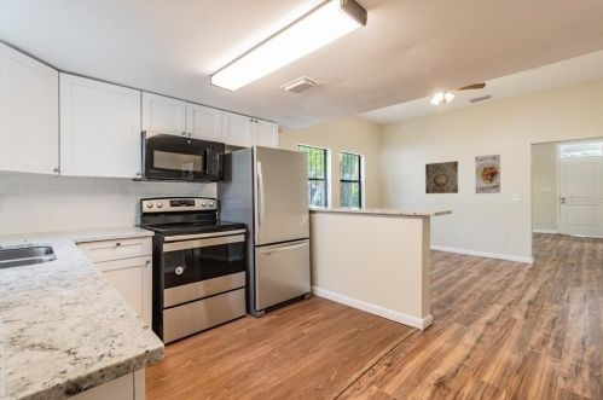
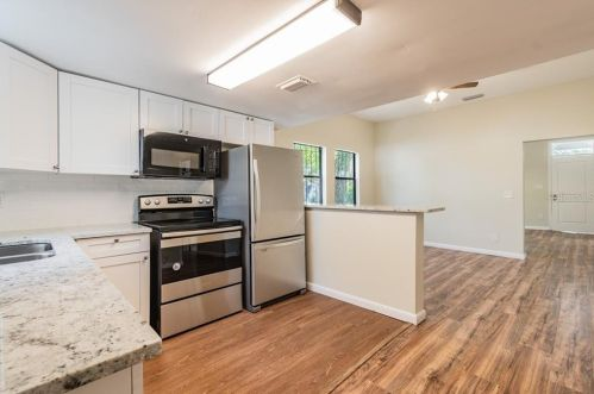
- wall art [424,160,459,195]
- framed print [475,153,501,195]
